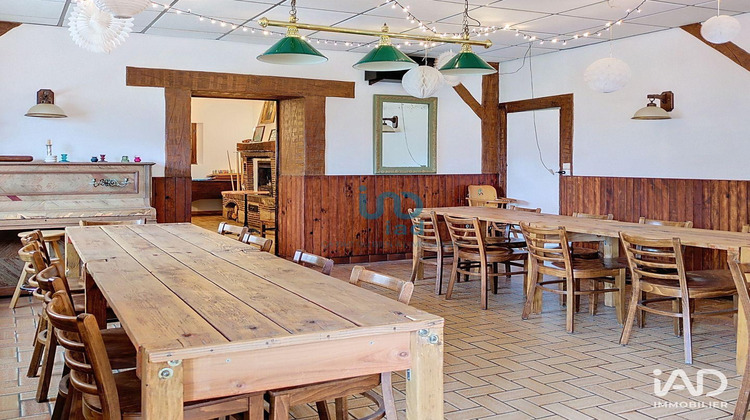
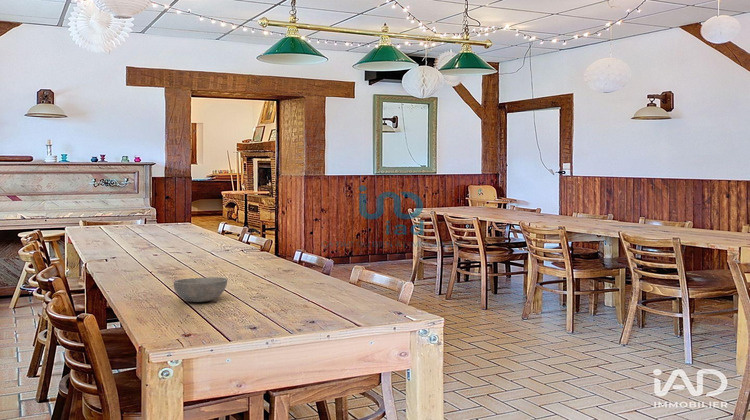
+ bowl [173,276,228,303]
